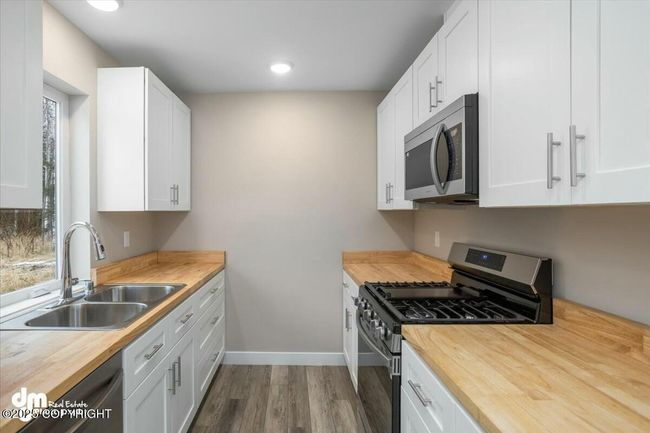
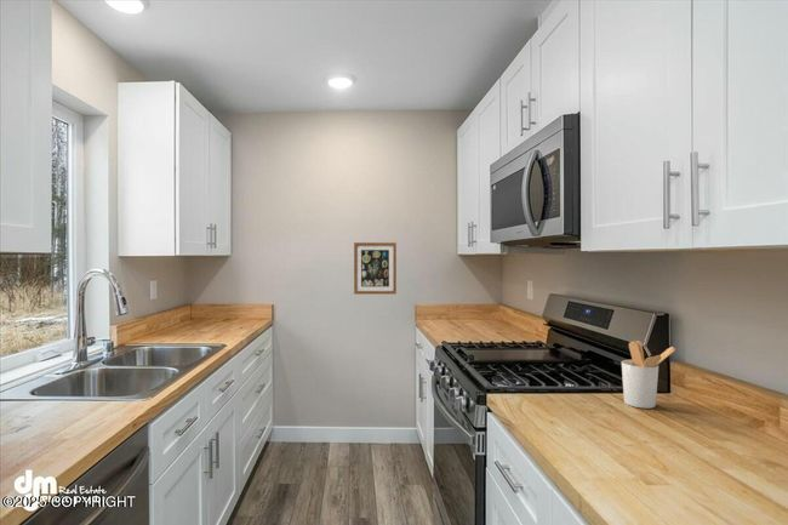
+ utensil holder [621,339,676,410]
+ wall art [353,241,398,296]
